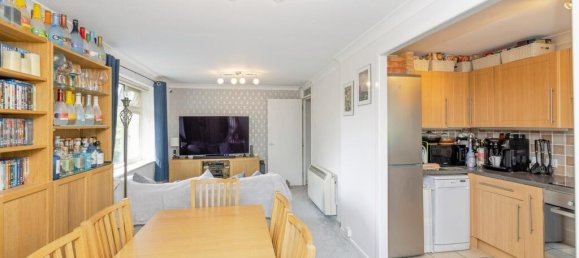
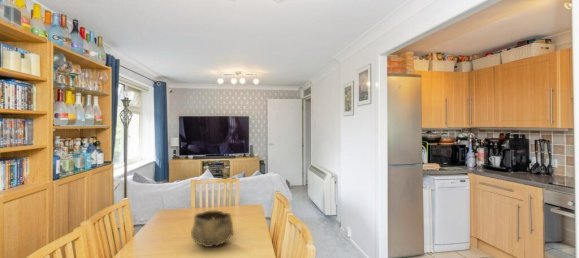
+ decorative bowl [190,210,235,248]
